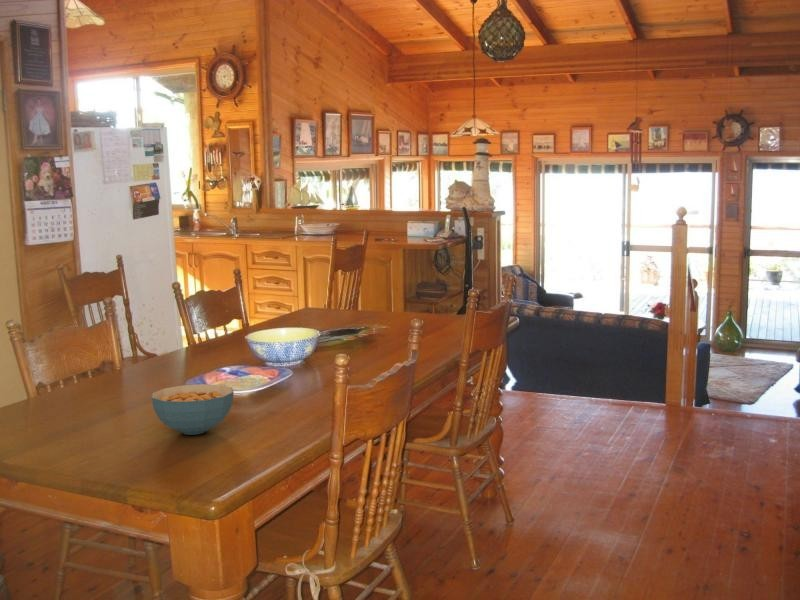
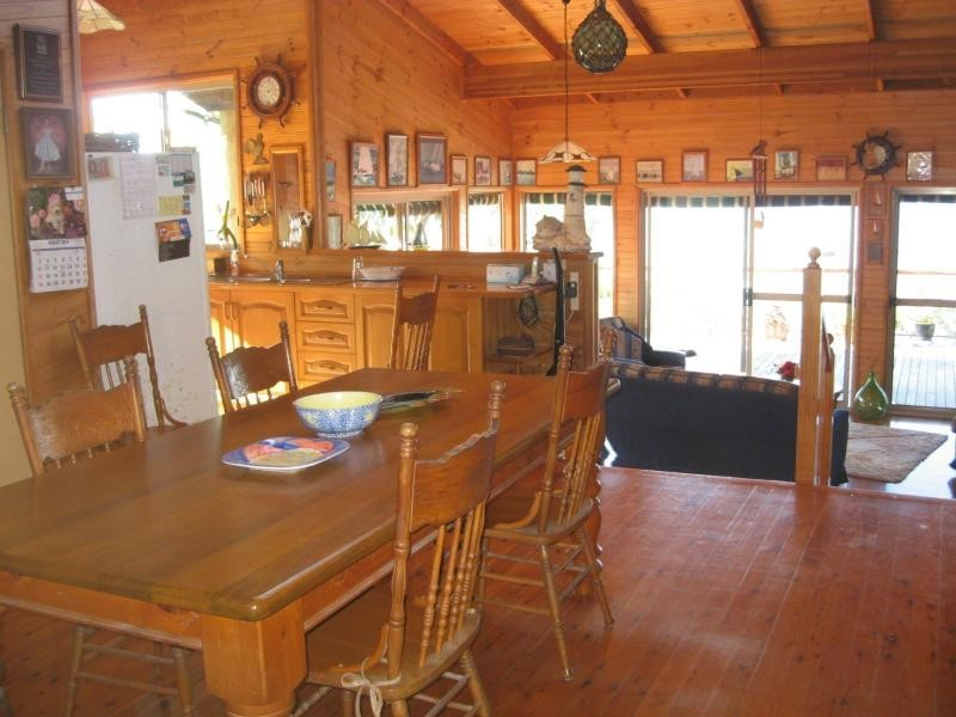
- cereal bowl [151,383,235,436]
